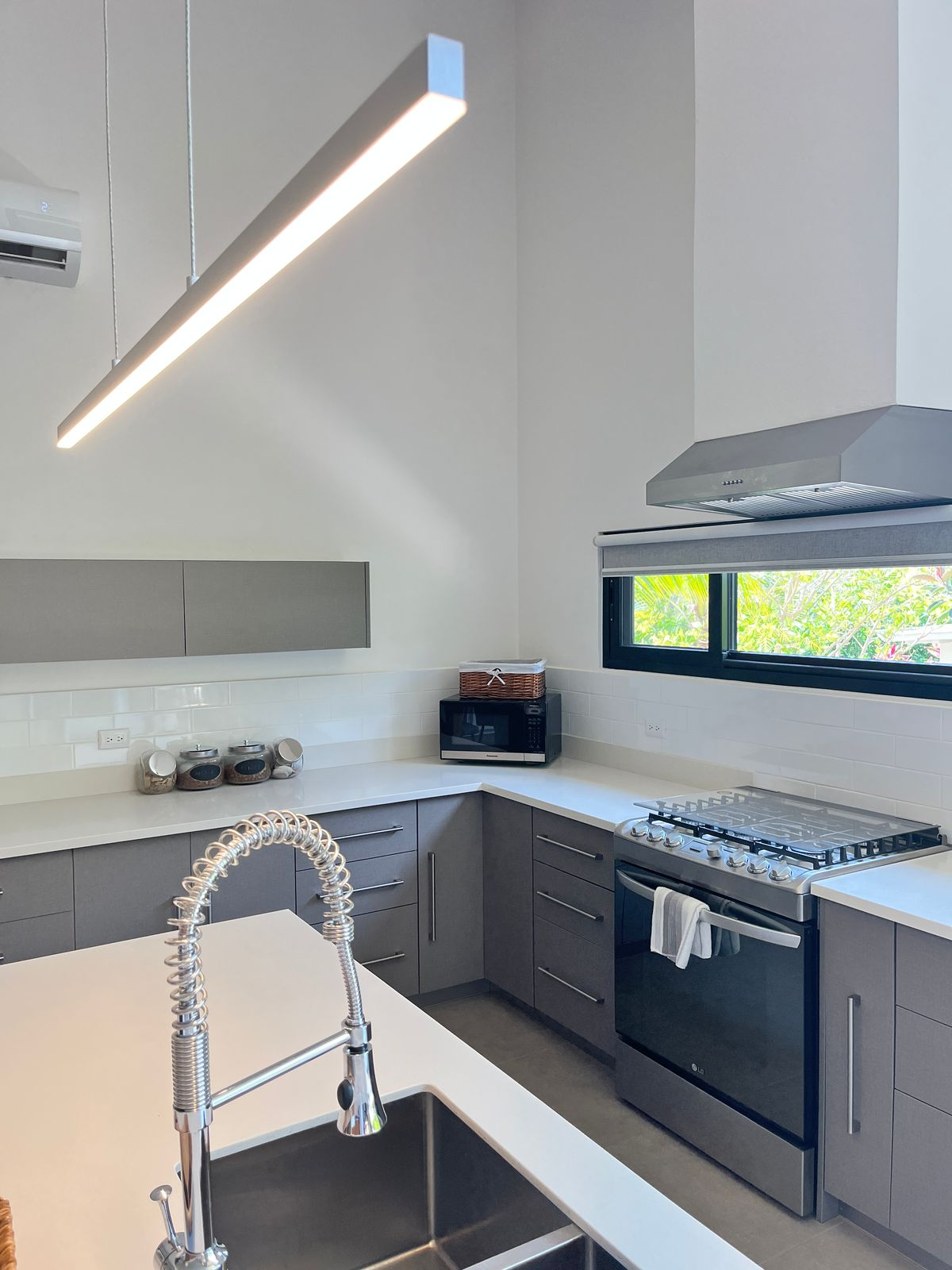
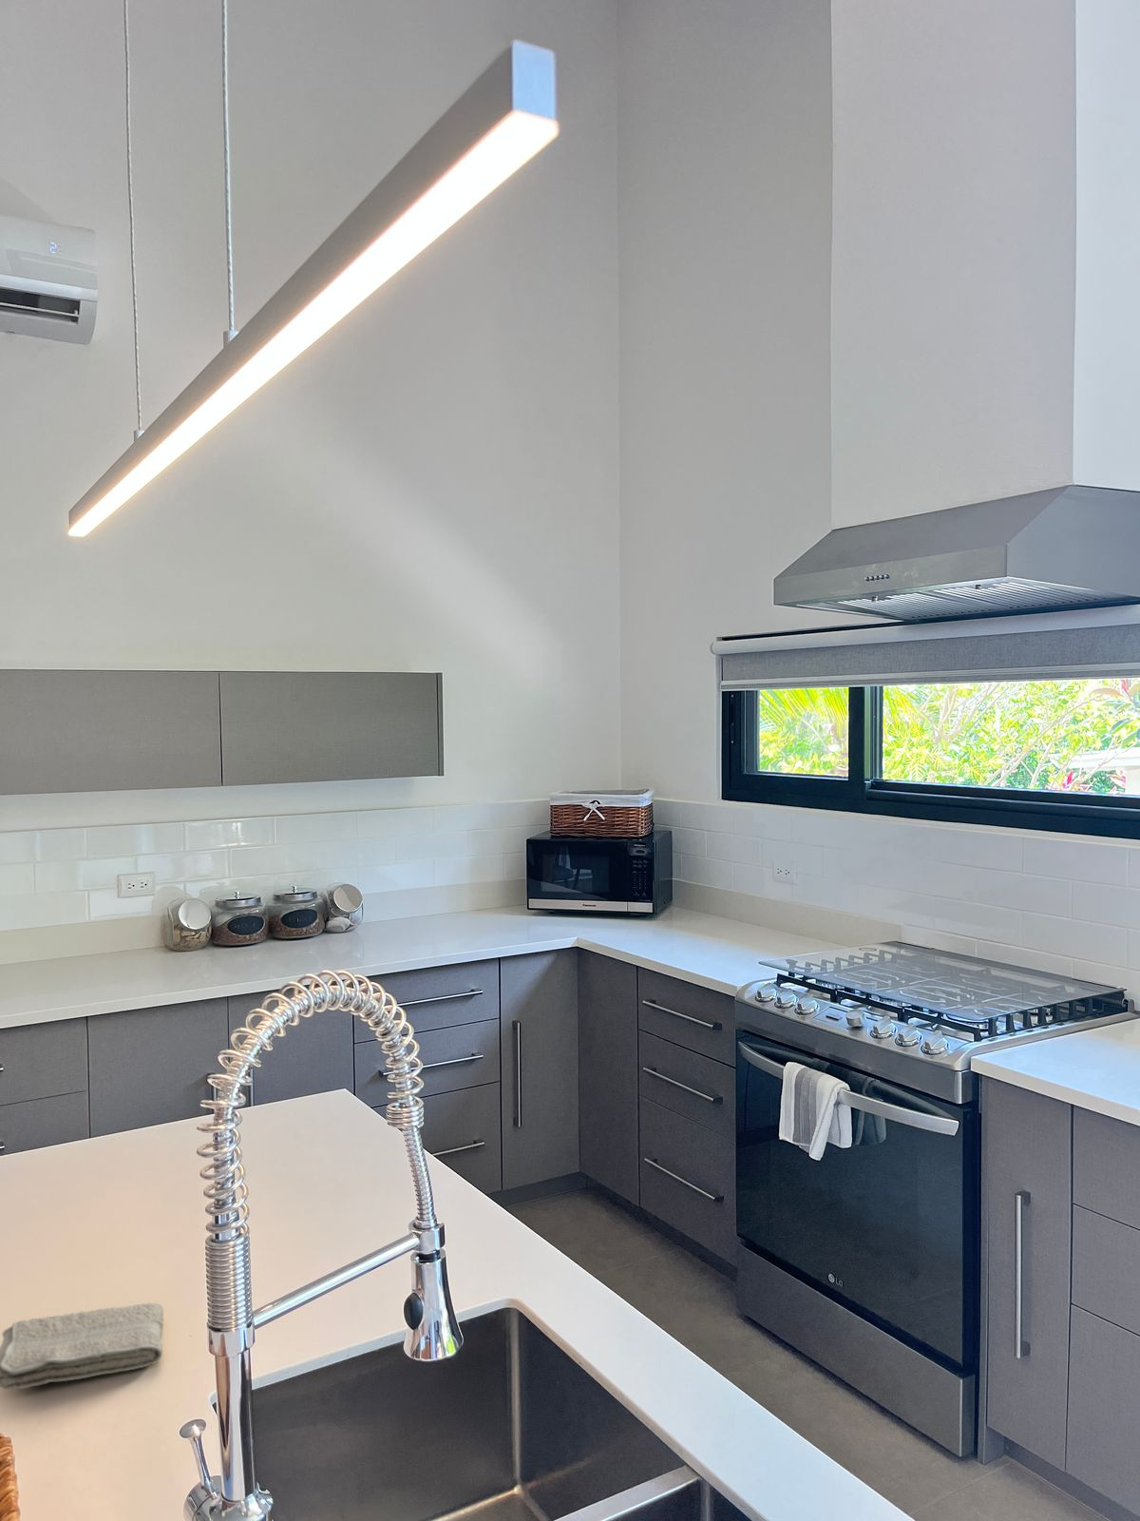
+ washcloth [0,1302,164,1390]
